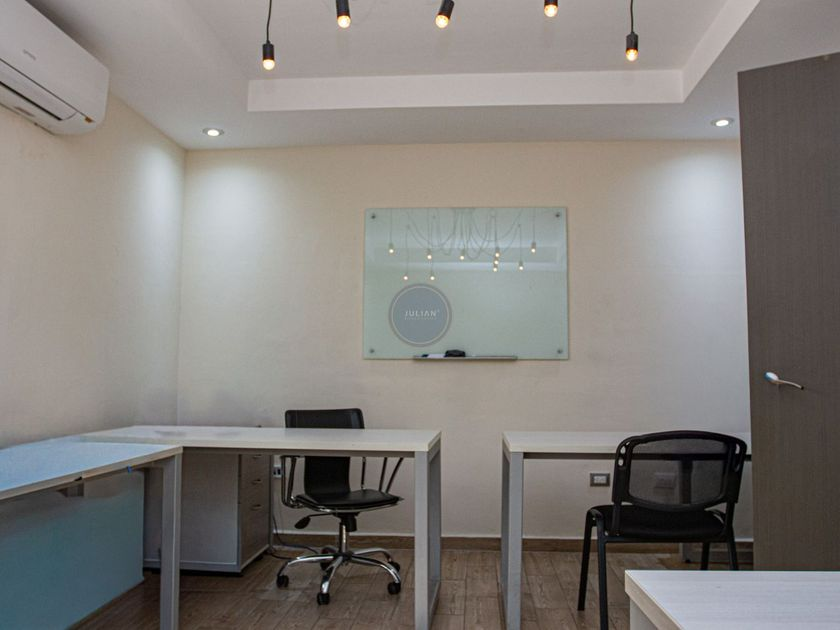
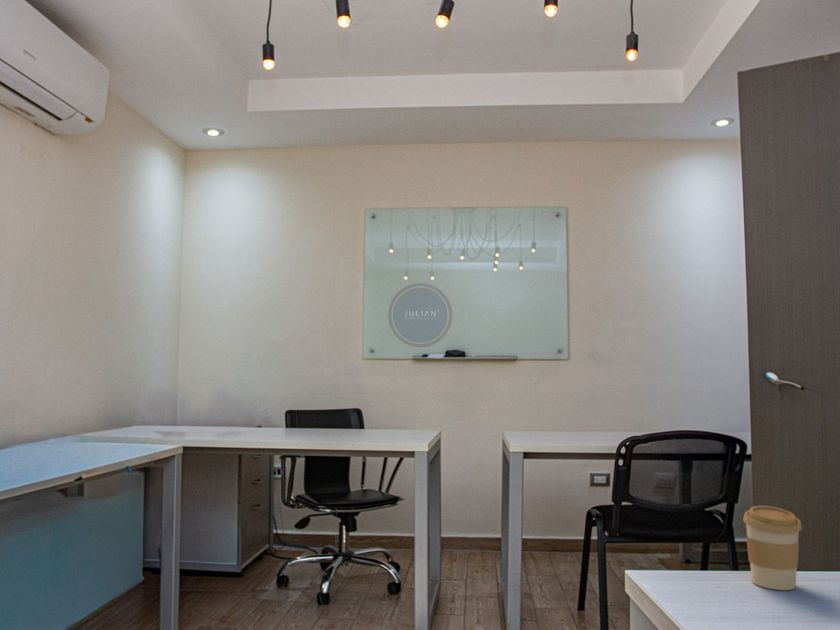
+ coffee cup [742,505,803,591]
